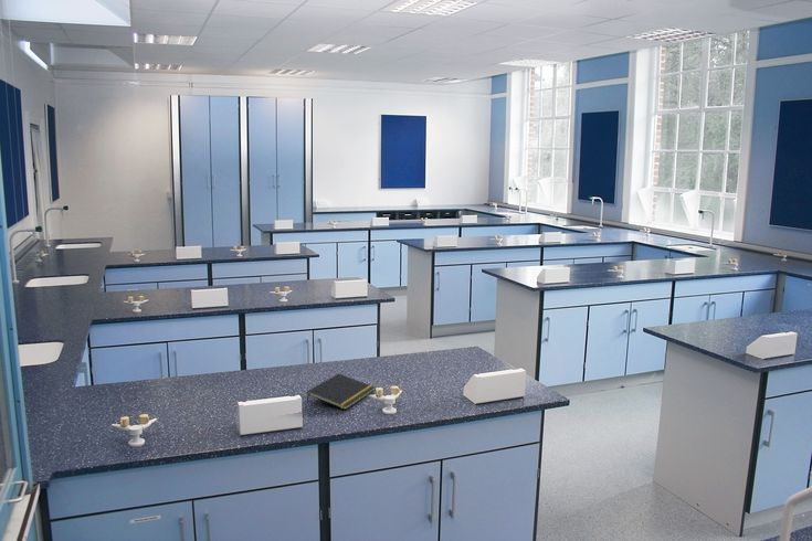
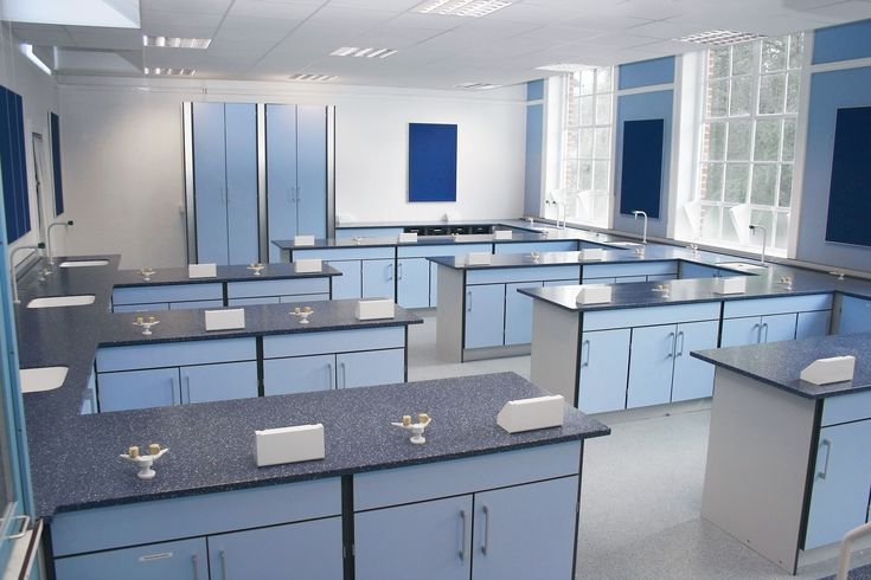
- notepad [306,372,376,411]
